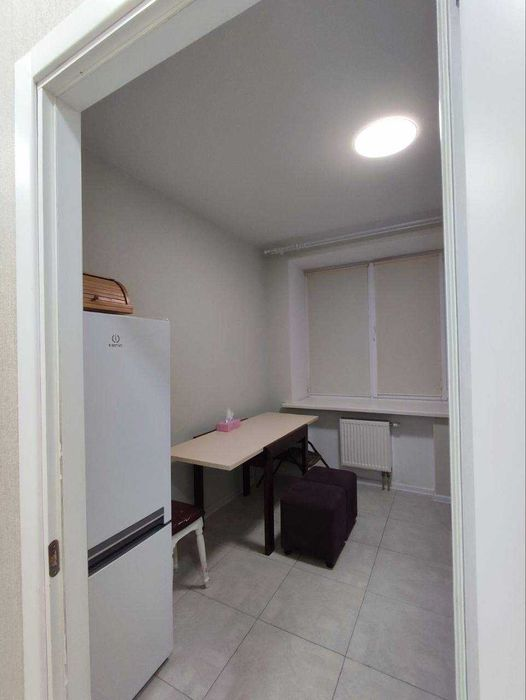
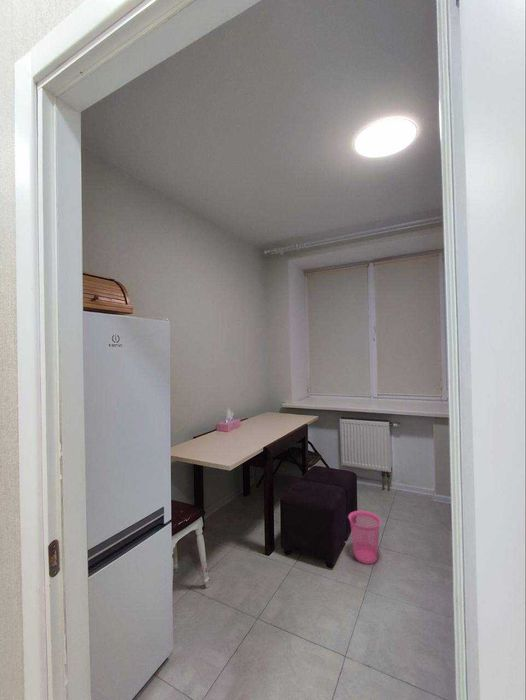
+ waste basket [347,510,382,565]
